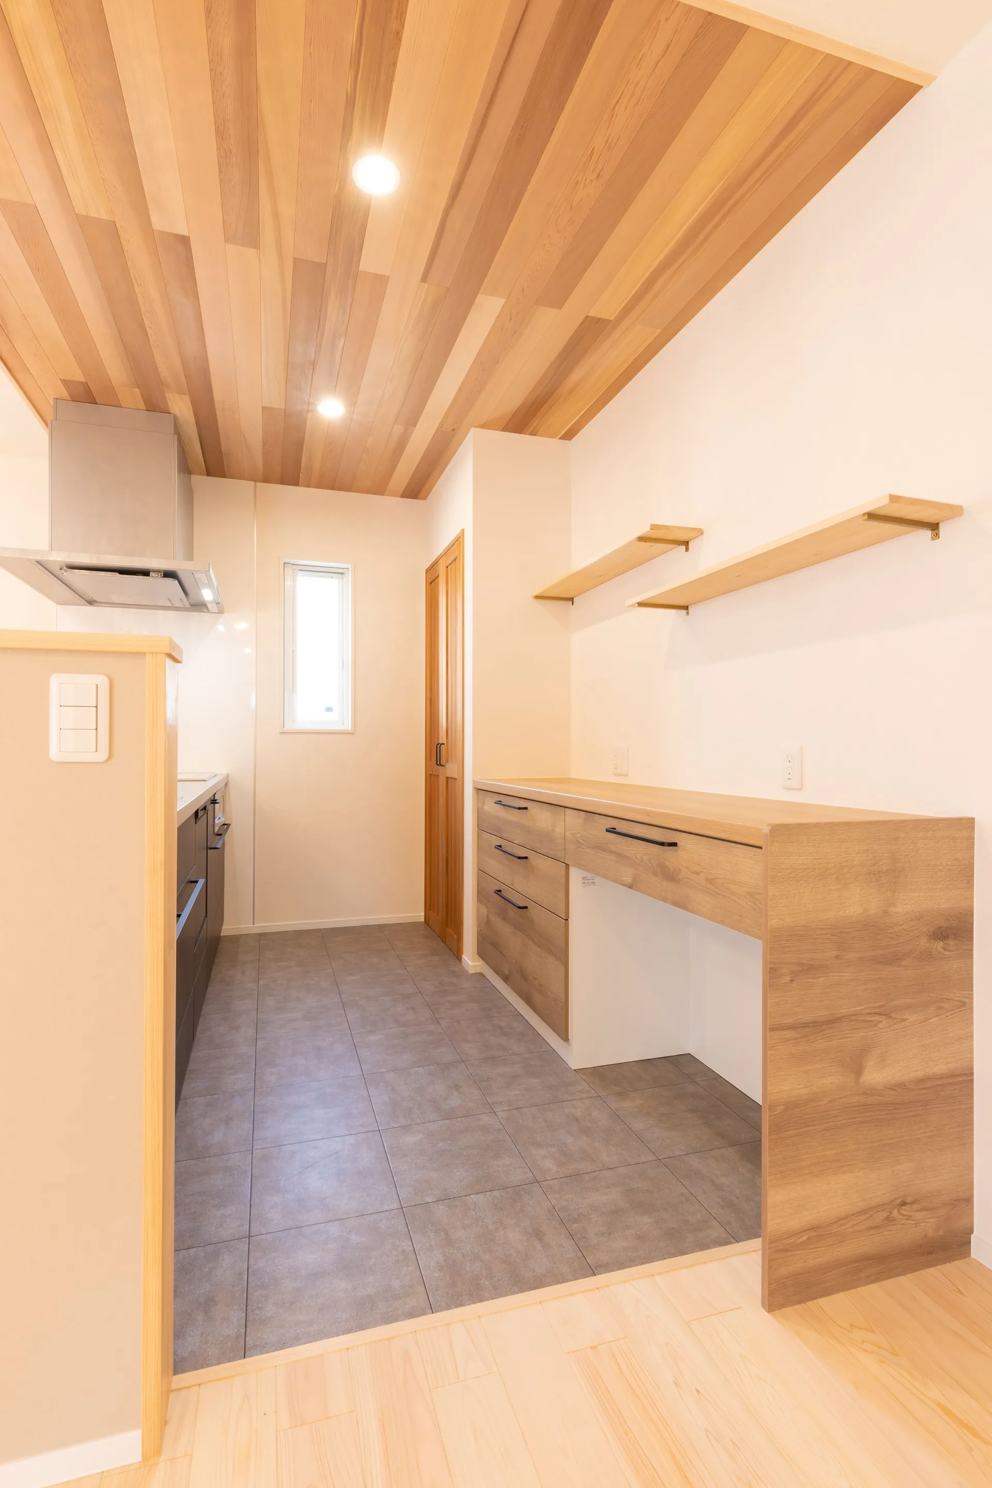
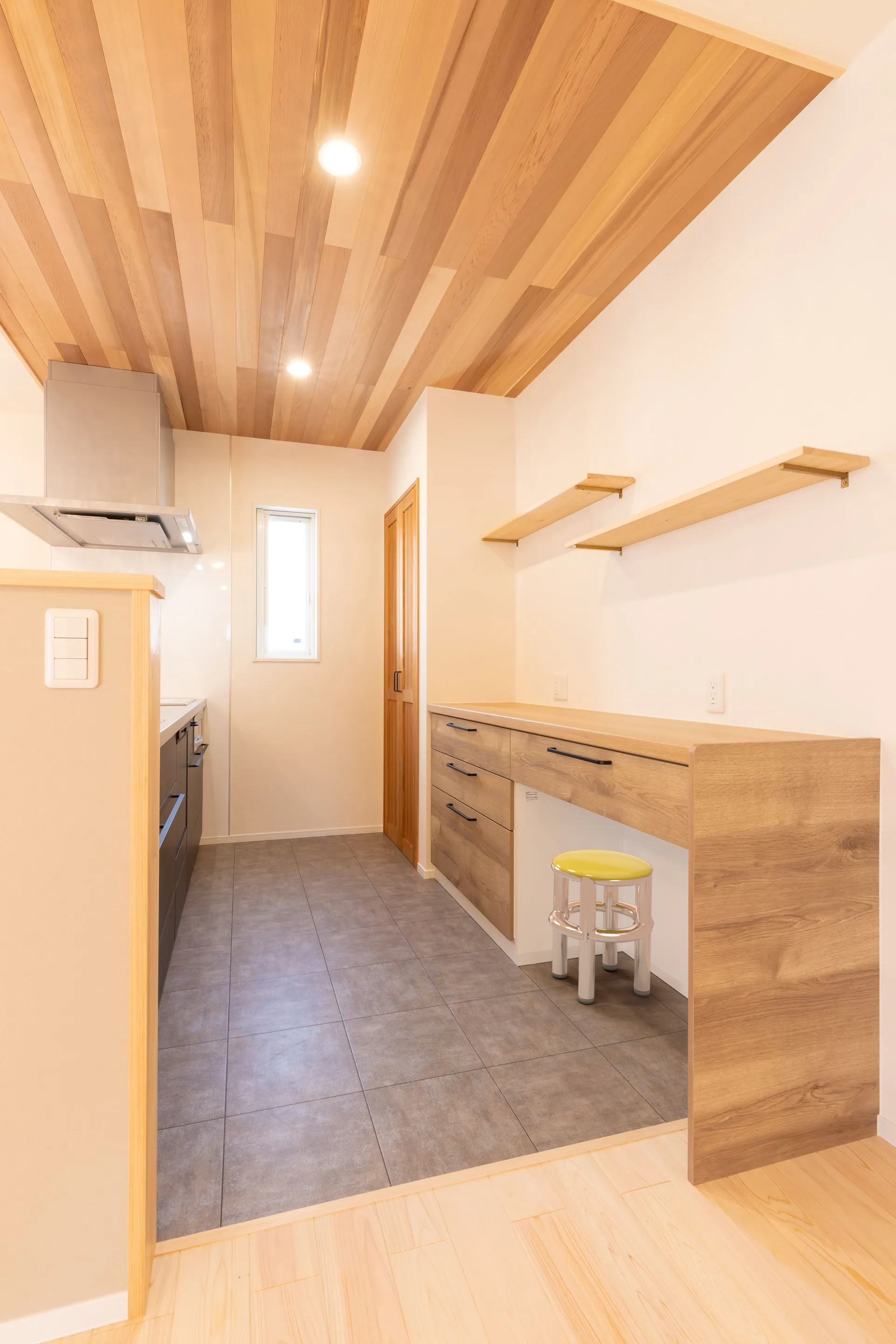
+ stool [548,849,654,1004]
